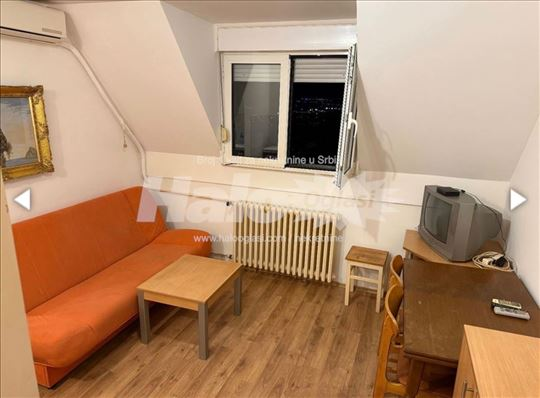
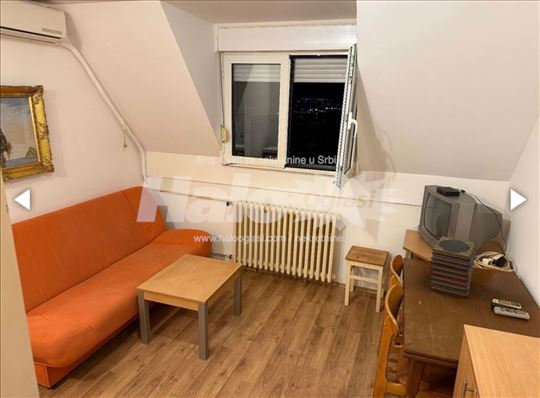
+ book stack [429,235,478,300]
